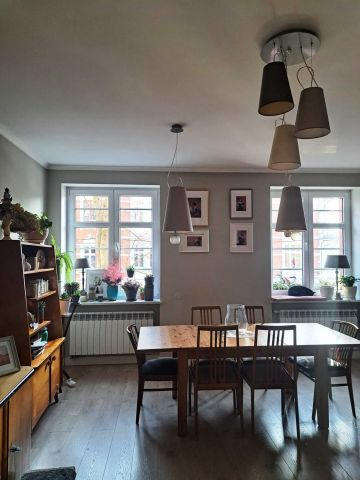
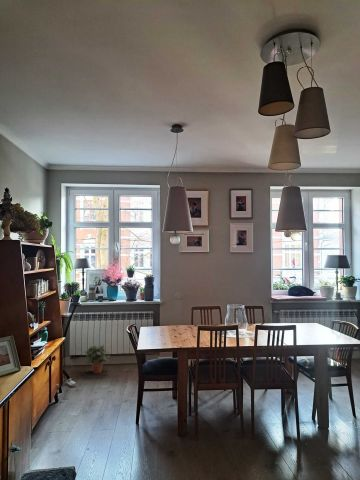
+ potted plant [84,344,111,375]
